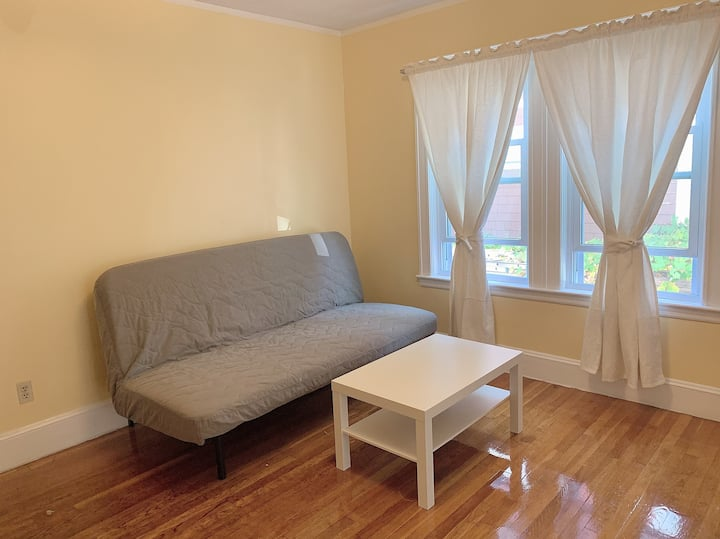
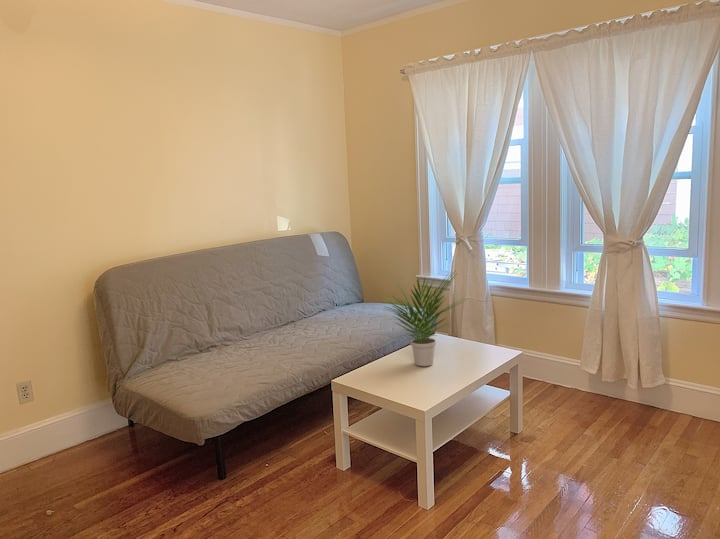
+ potted plant [382,271,467,367]
